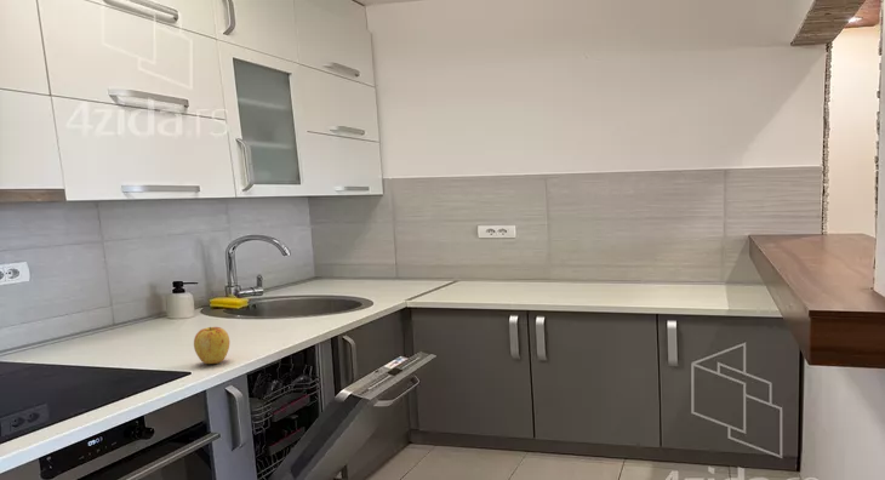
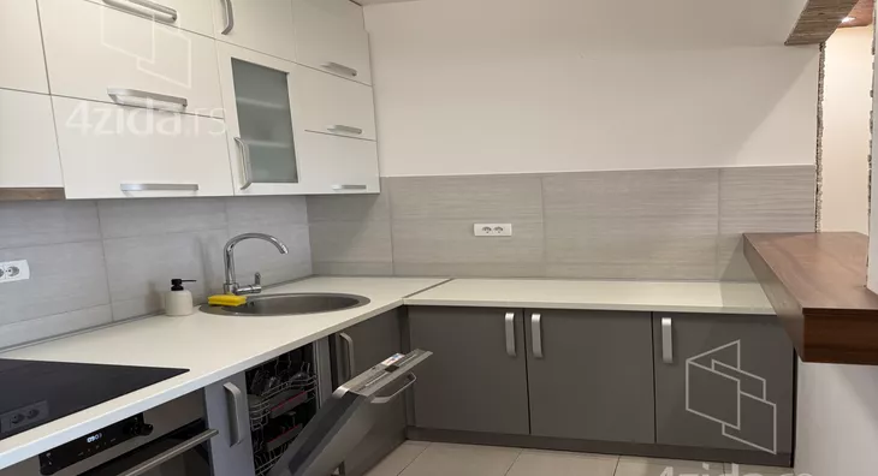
- apple [193,326,230,365]
